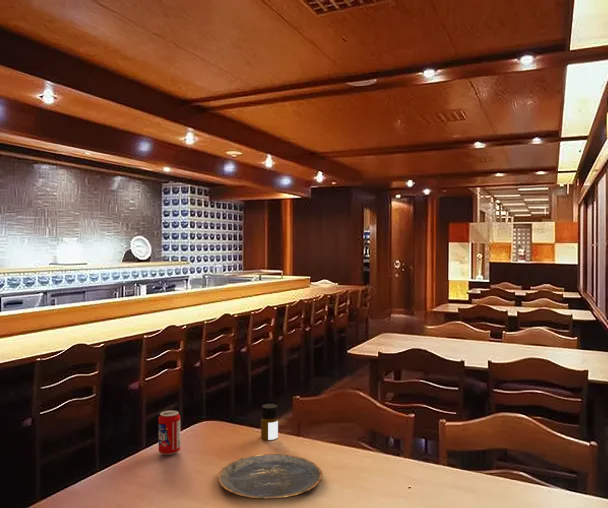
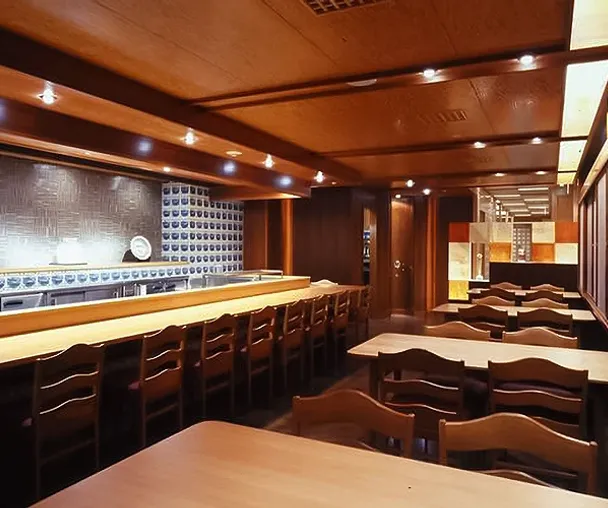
- bottle [260,403,279,441]
- plate [217,453,323,500]
- beverage can [158,409,181,456]
